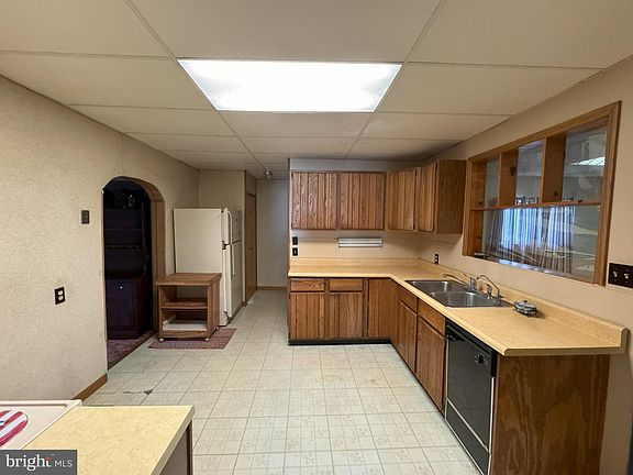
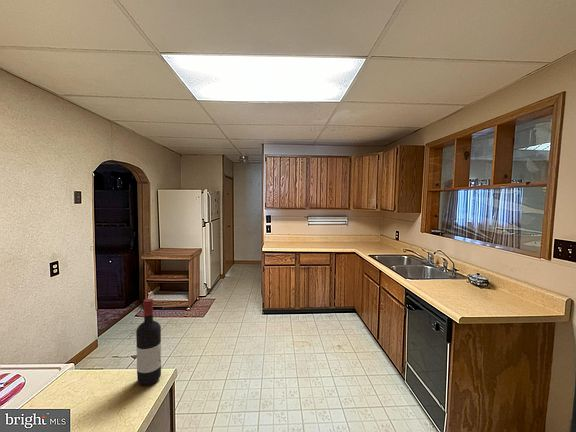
+ wine bottle [135,298,162,386]
